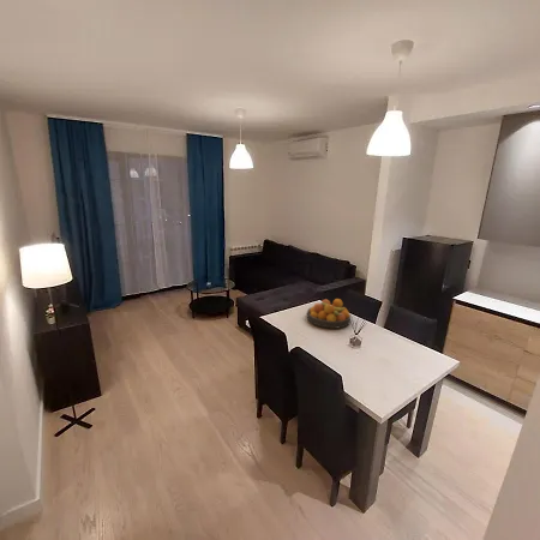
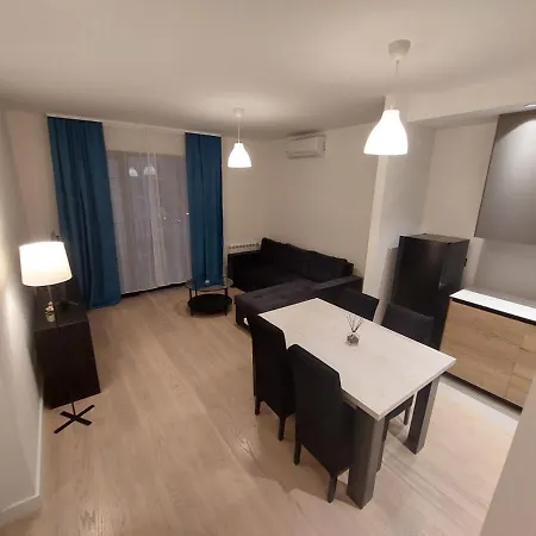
- fruit bowl [306,298,352,330]
